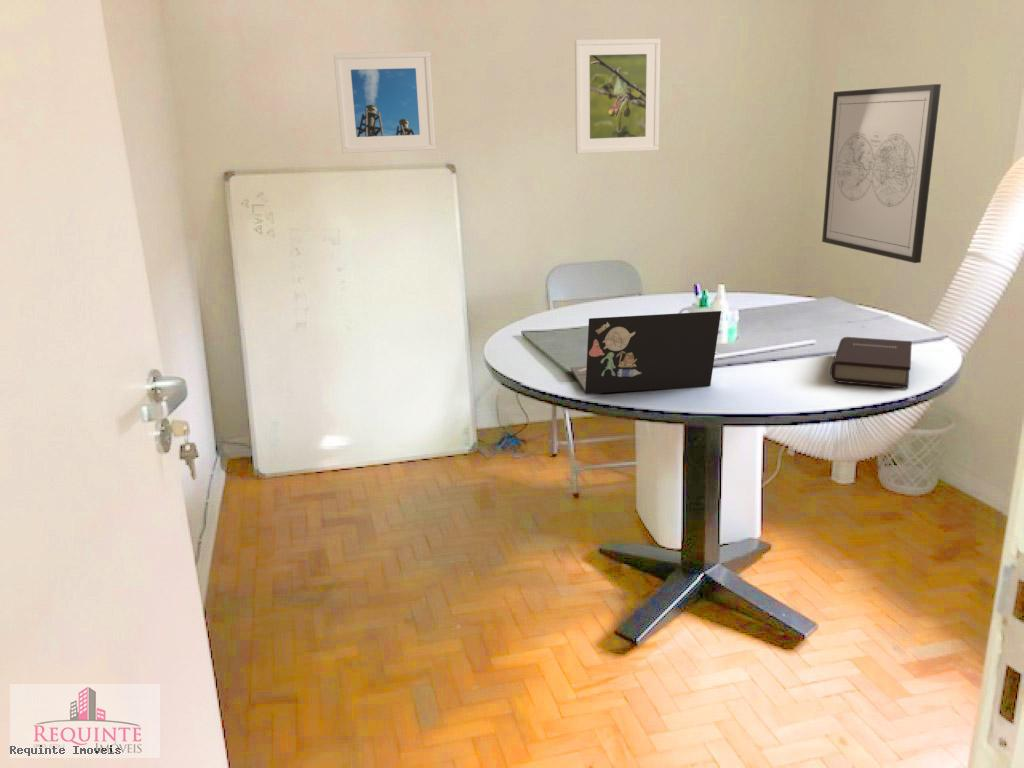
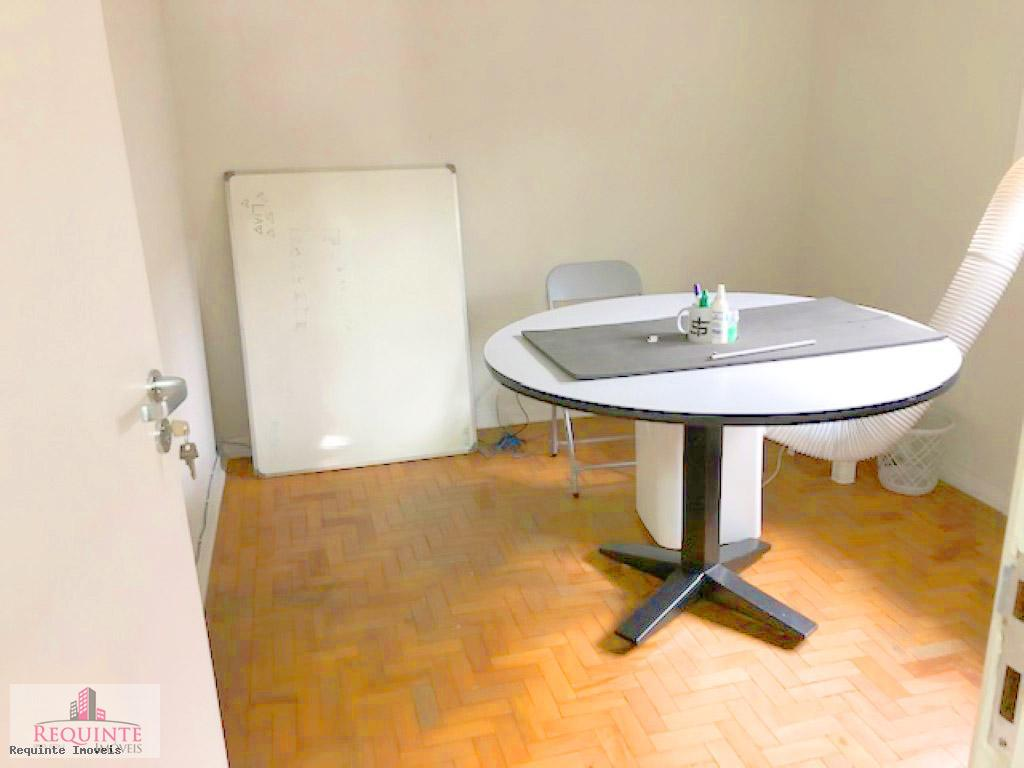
- laptop [570,310,722,395]
- wall art [821,83,942,264]
- book [829,336,913,390]
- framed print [333,51,437,154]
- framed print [574,37,662,155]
